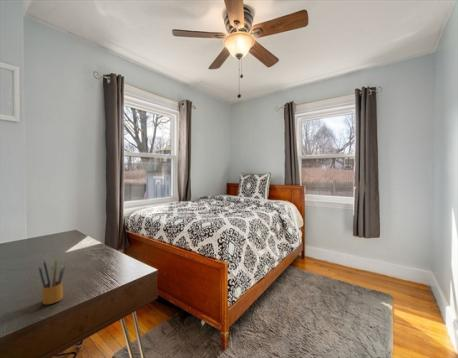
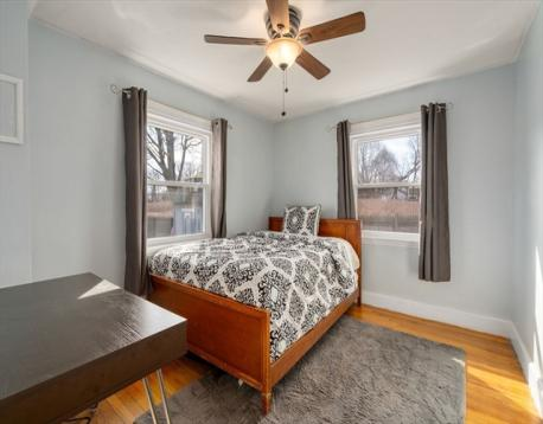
- pencil box [38,260,66,305]
